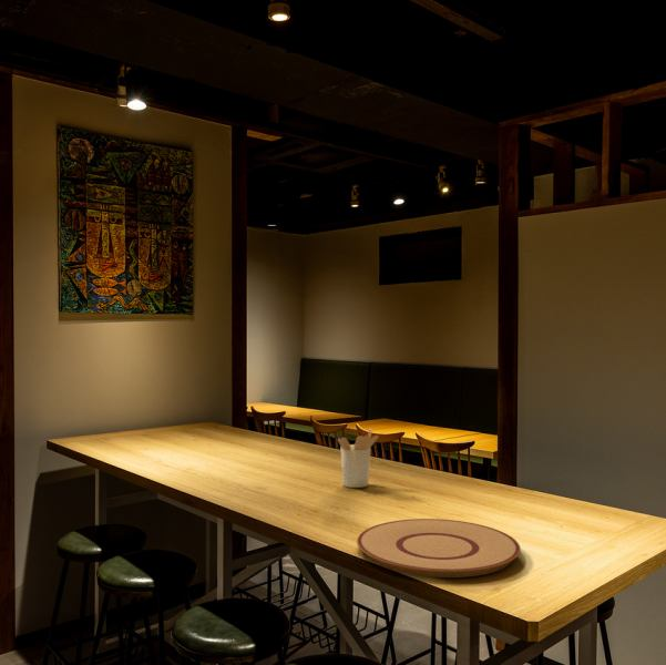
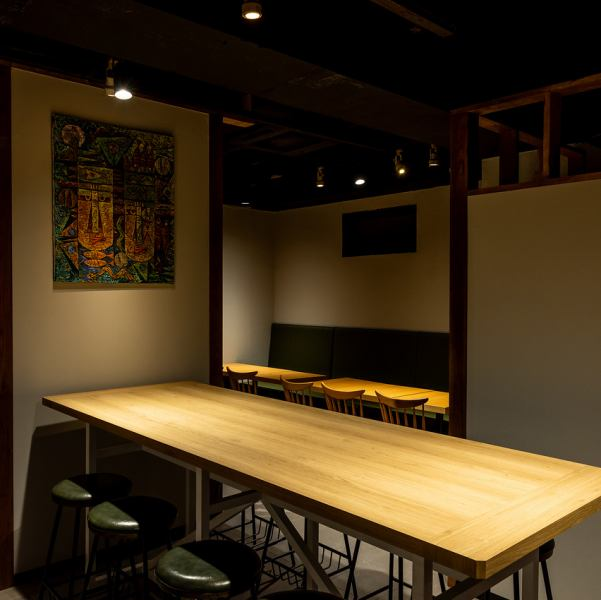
- plate [356,518,522,579]
- utensil holder [337,428,380,489]
